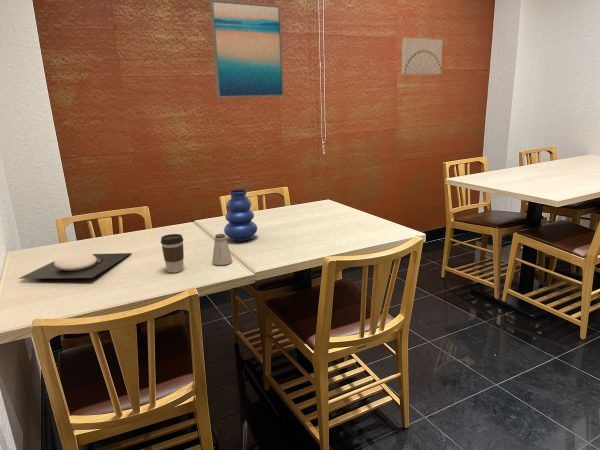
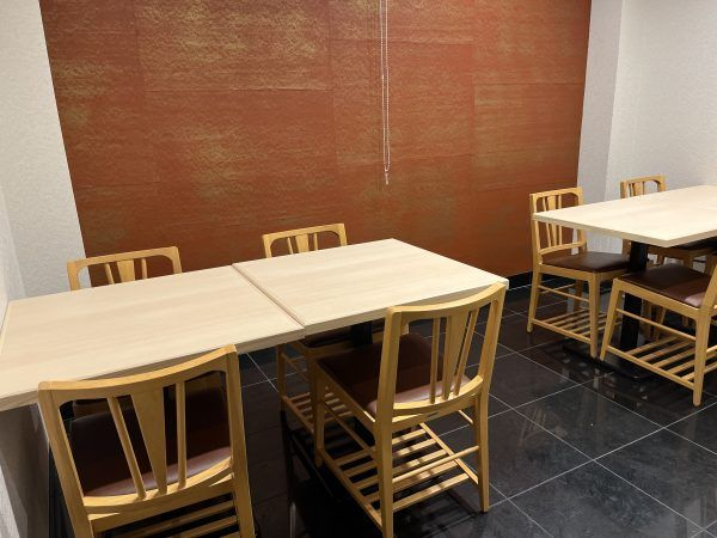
- vase [223,189,258,242]
- plate [17,252,133,280]
- coffee cup [160,233,185,274]
- wall art [208,0,285,99]
- wall art [401,37,444,75]
- saltshaker [211,233,233,266]
